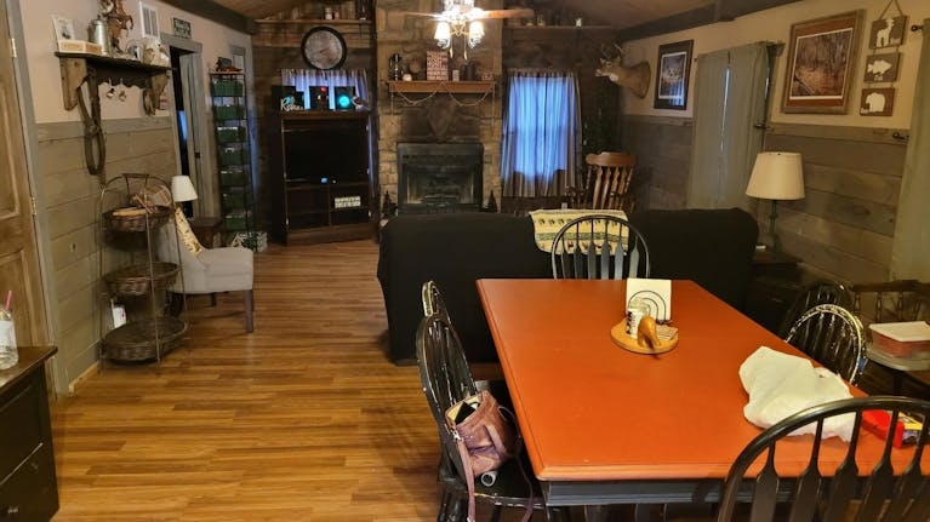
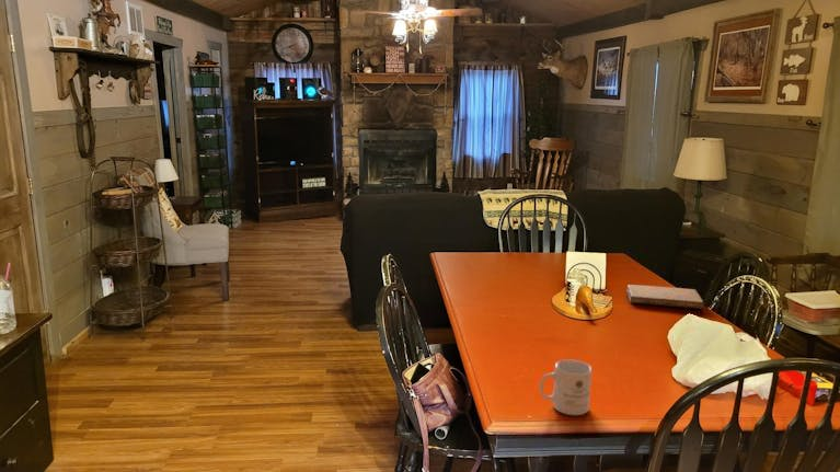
+ notebook [625,284,704,310]
+ mug [539,358,592,416]
